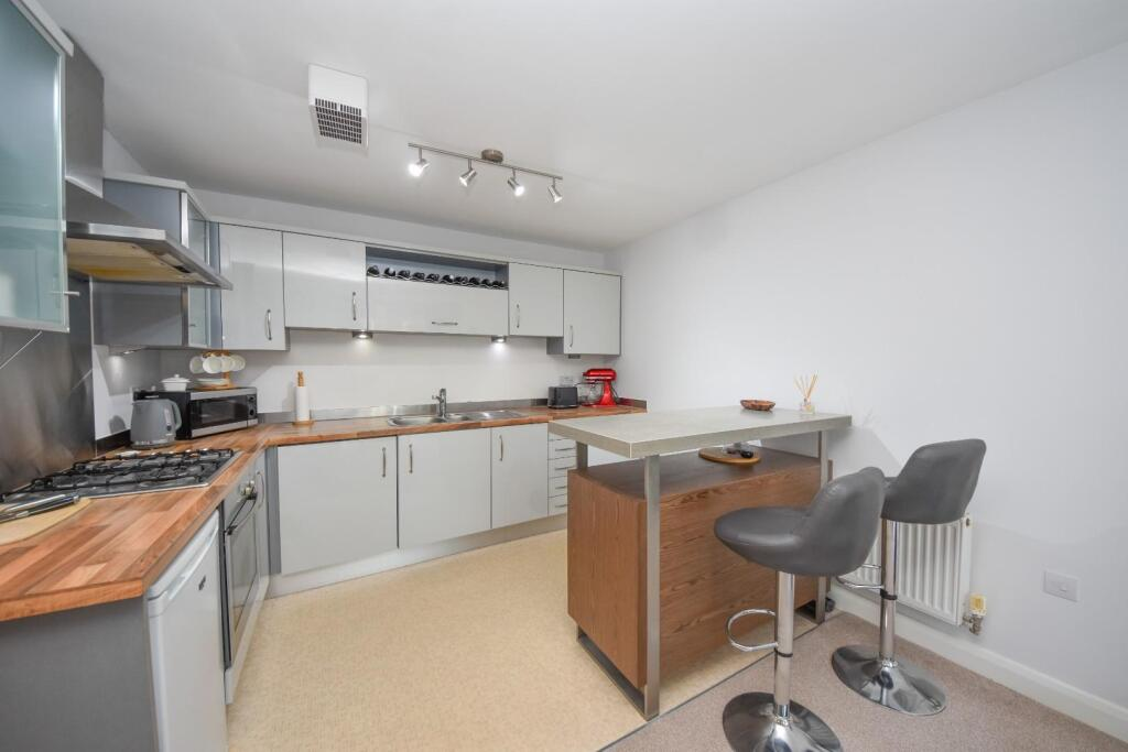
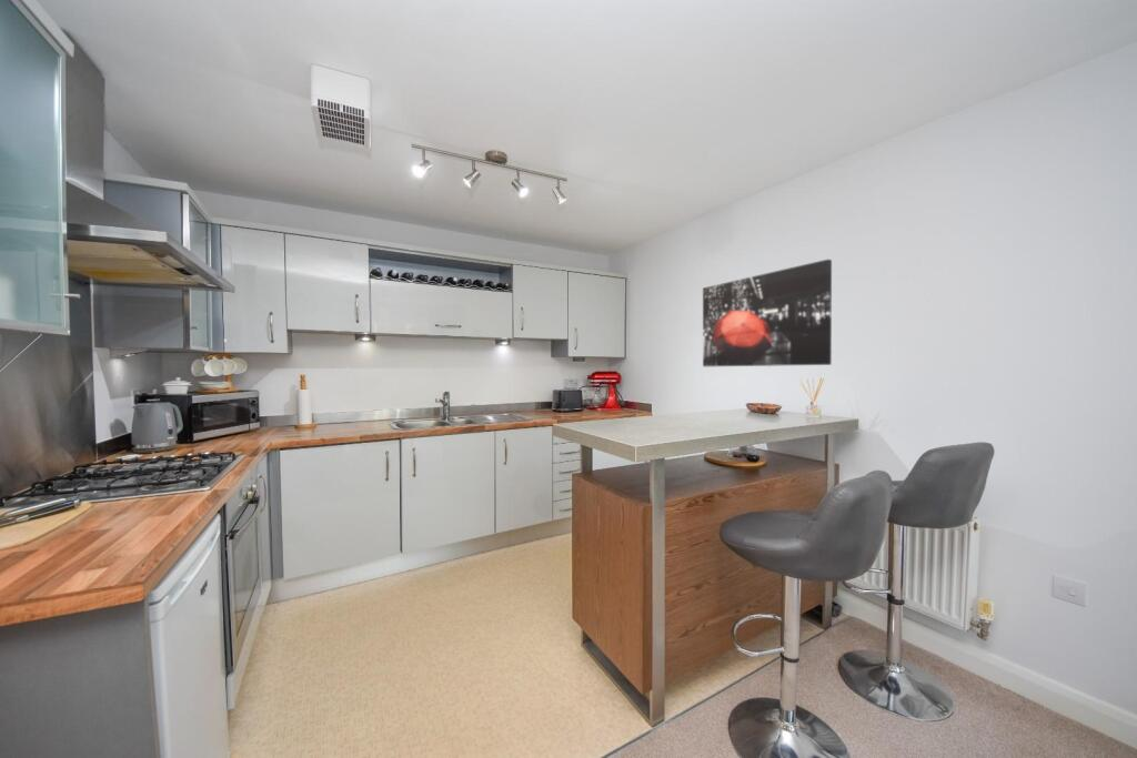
+ wall art [702,259,833,367]
